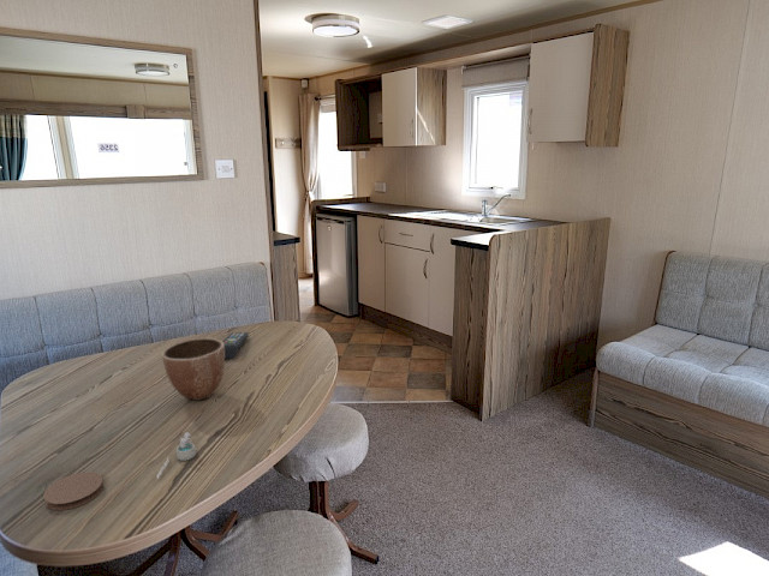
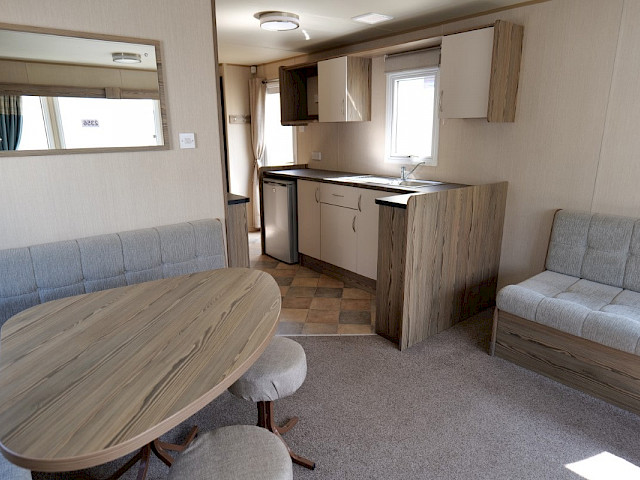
- cup [156,431,197,480]
- coaster [42,472,105,511]
- remote control [221,331,250,360]
- decorative bowl [161,337,226,401]
